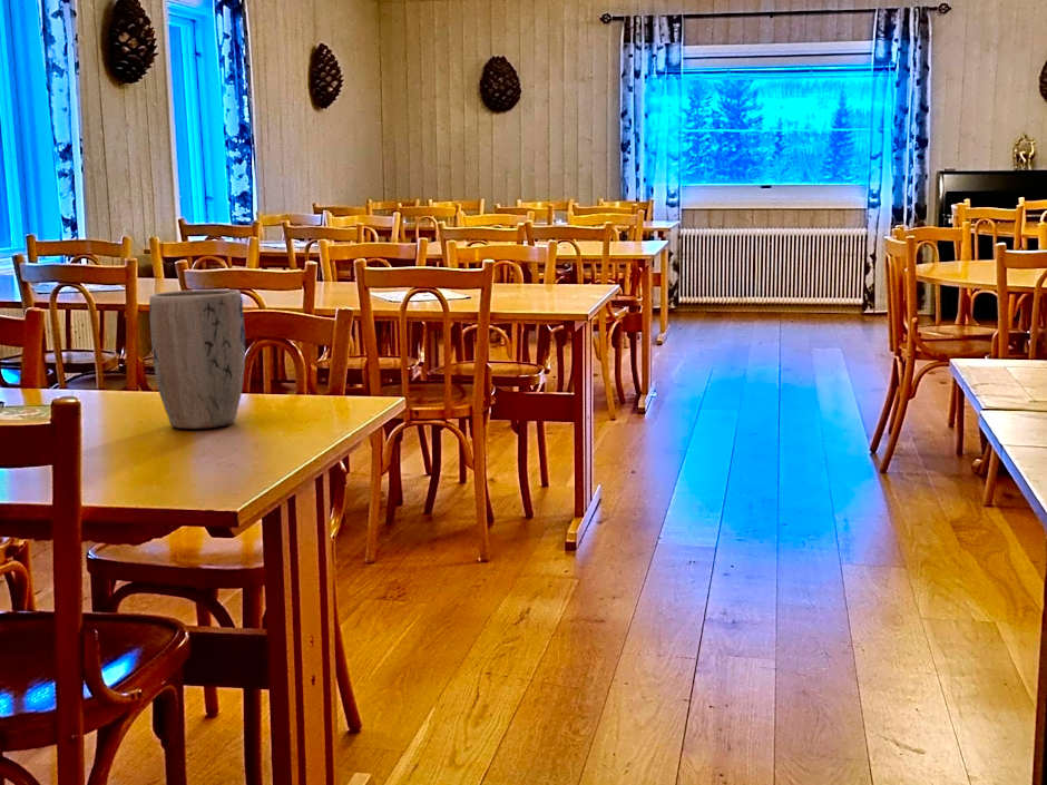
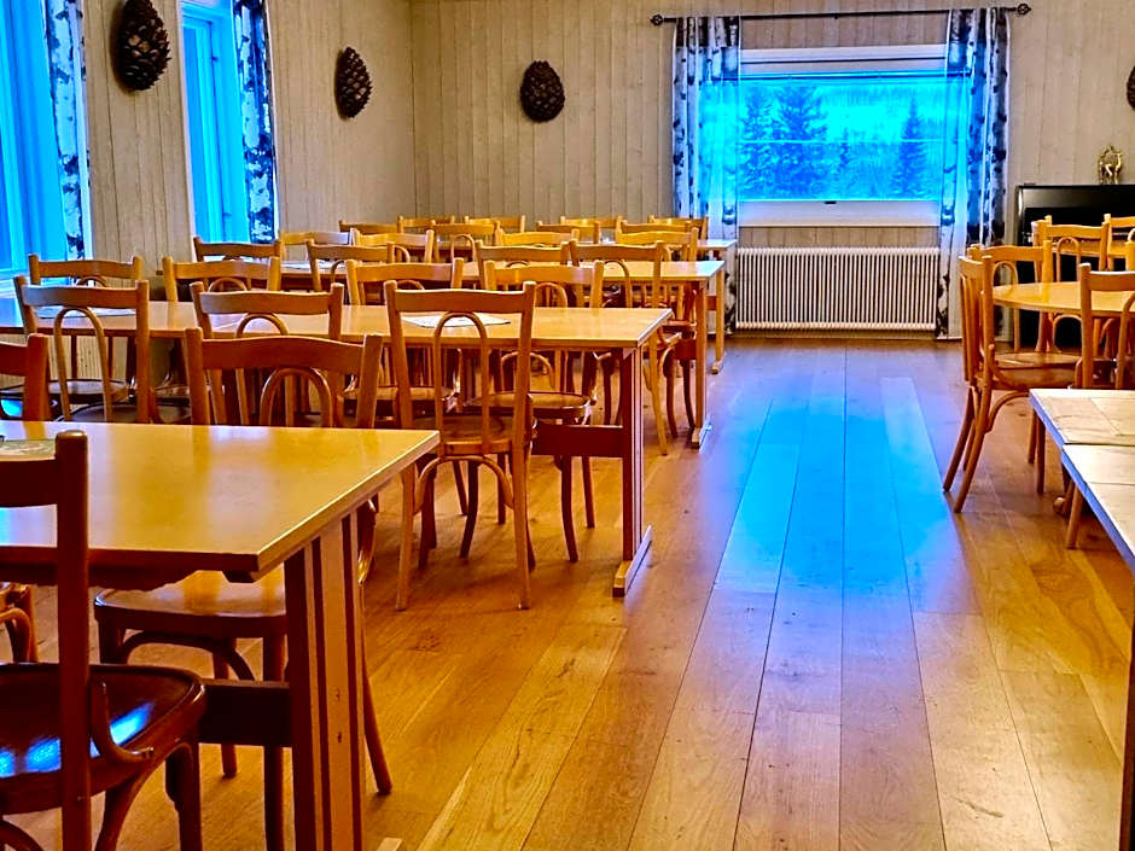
- plant pot [148,288,246,430]
